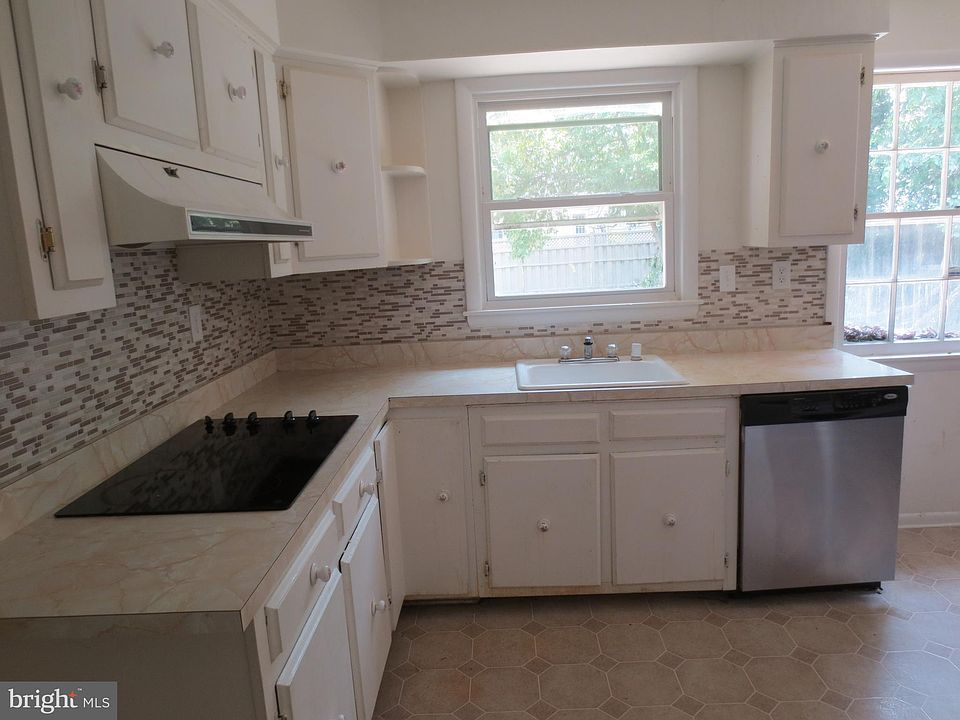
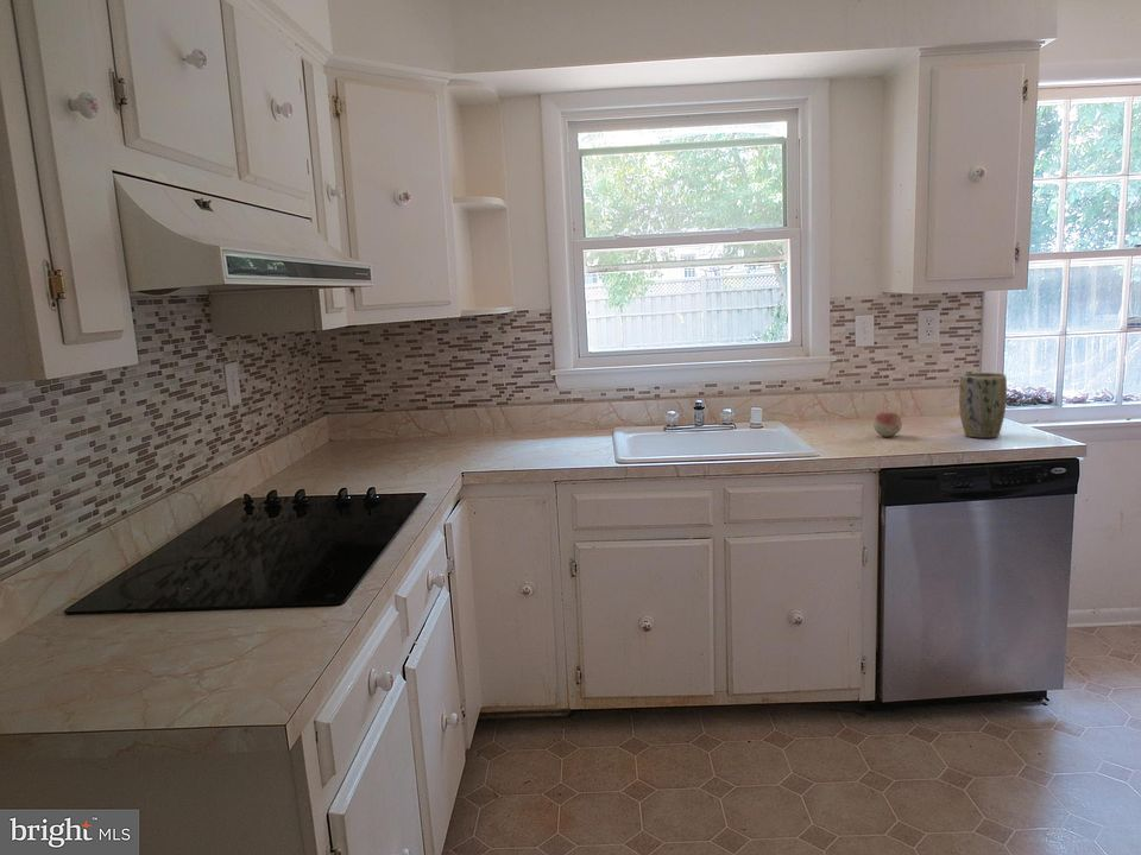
+ plant pot [958,372,1008,439]
+ fruit [872,411,903,438]
